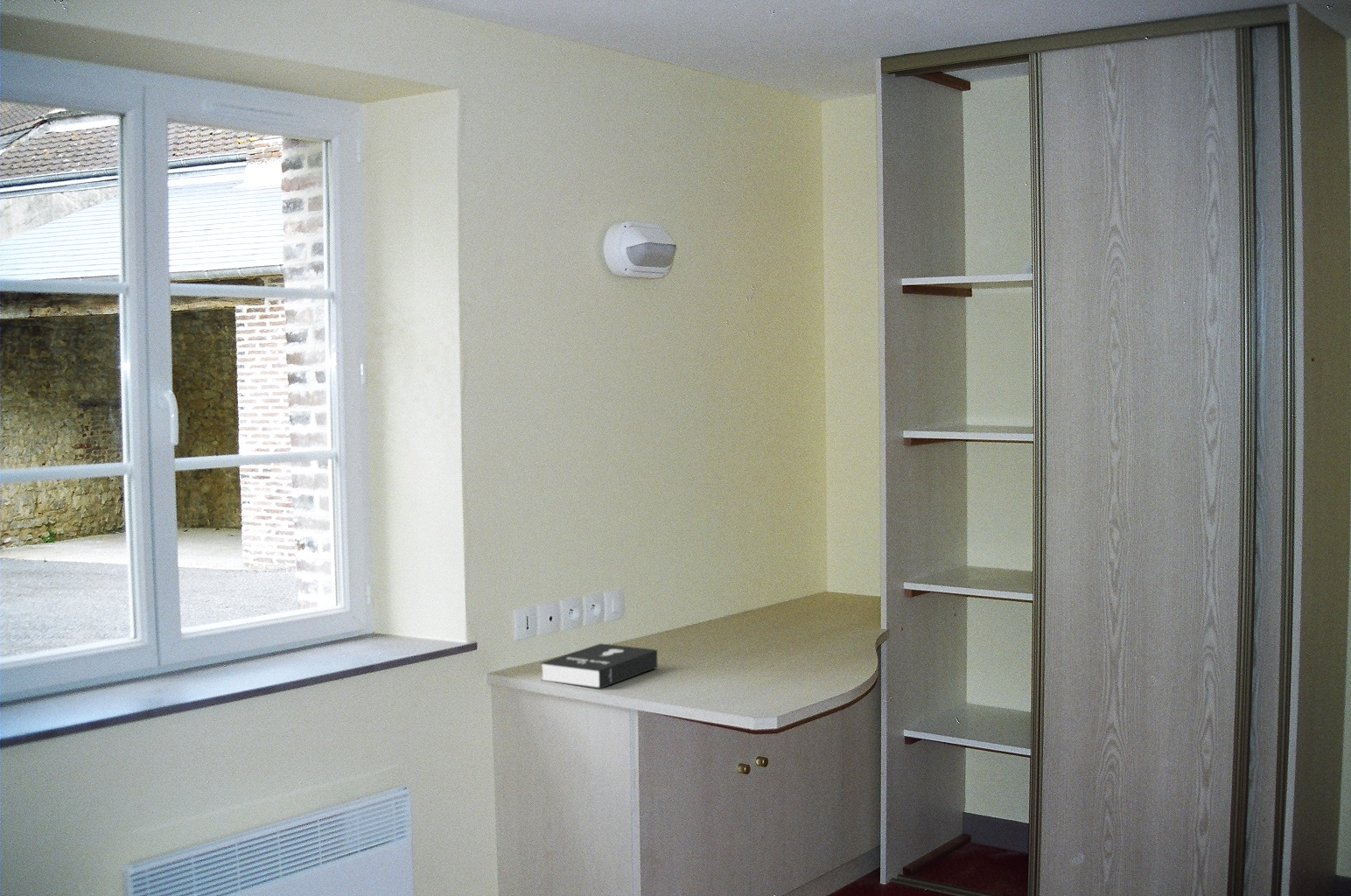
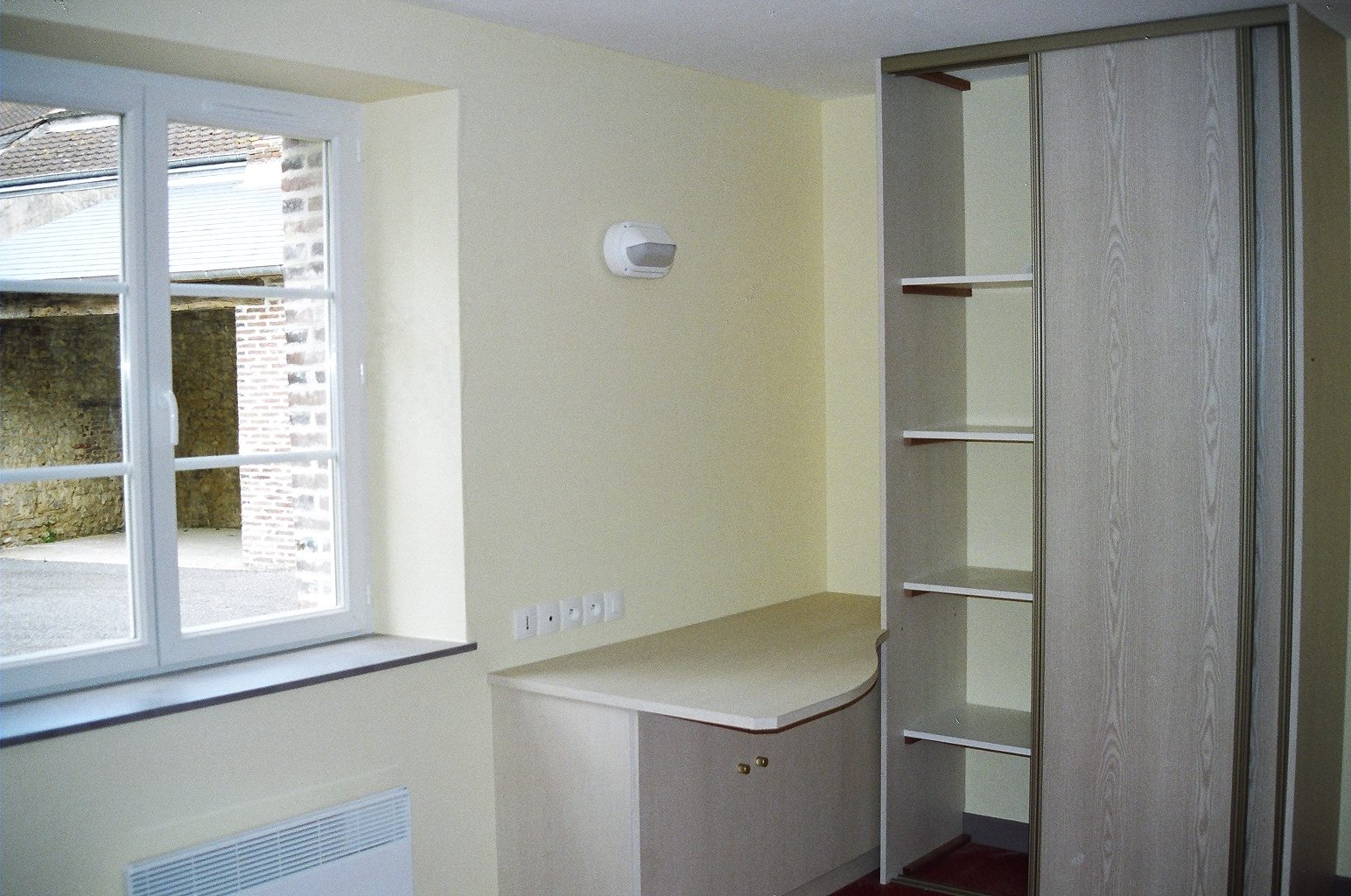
- booklet [540,642,659,690]
